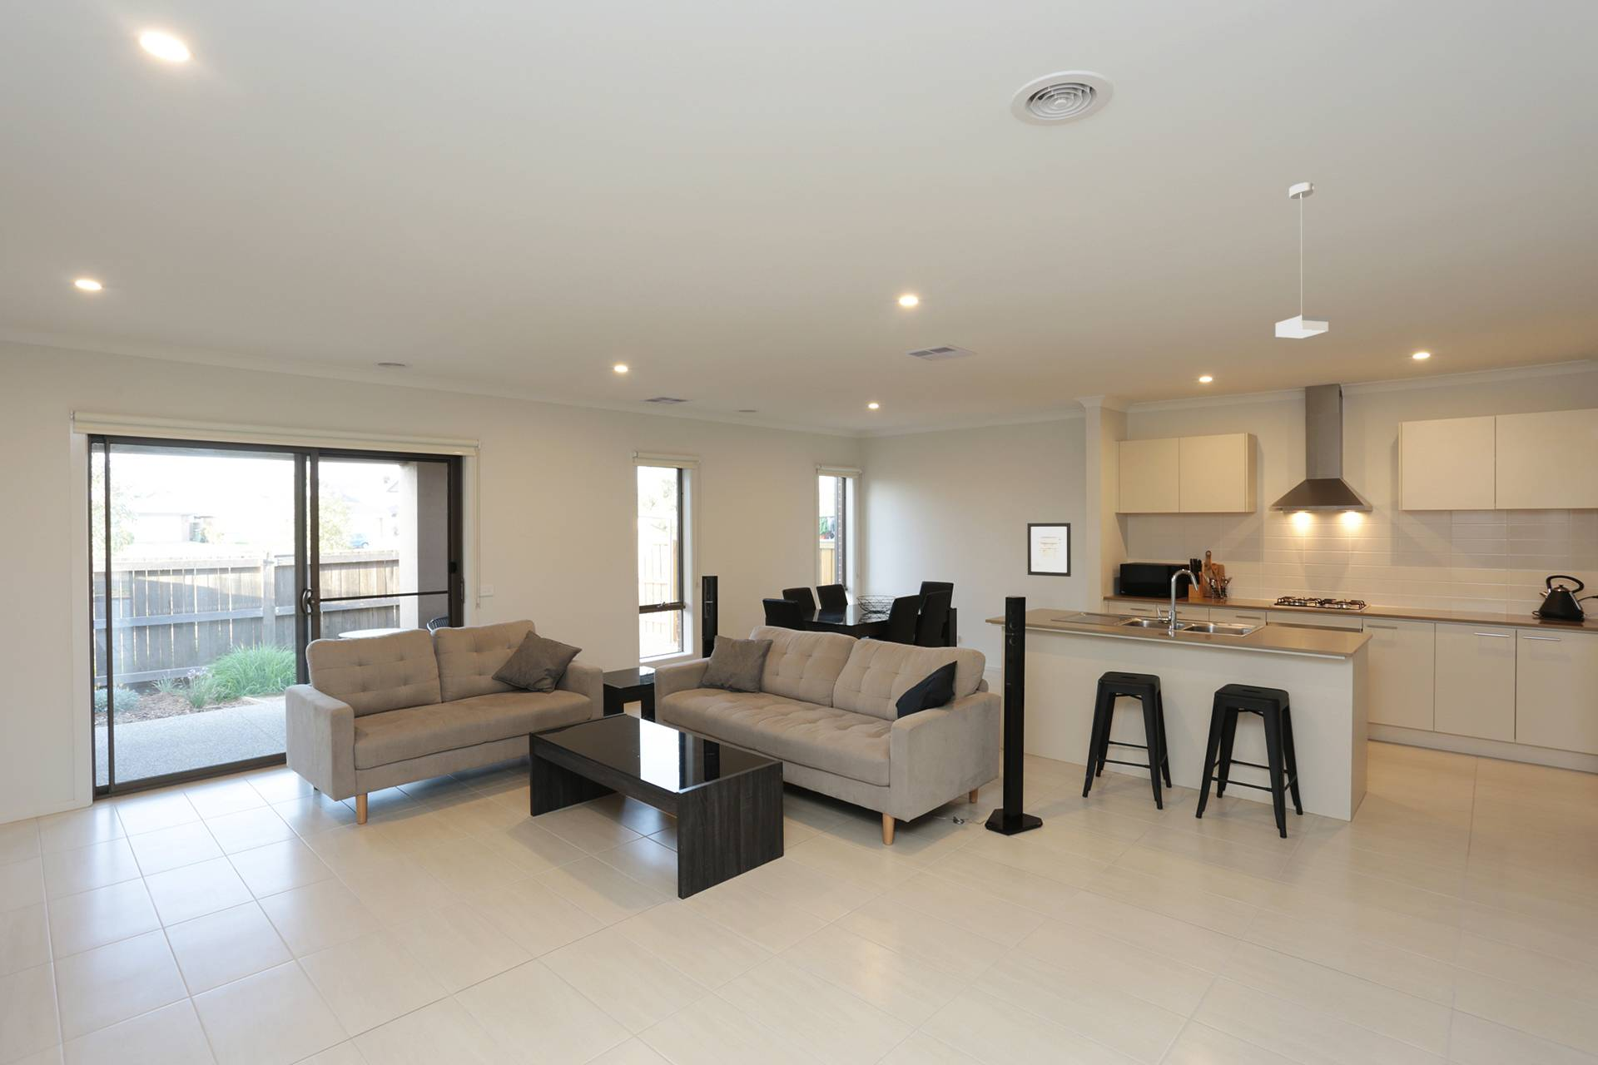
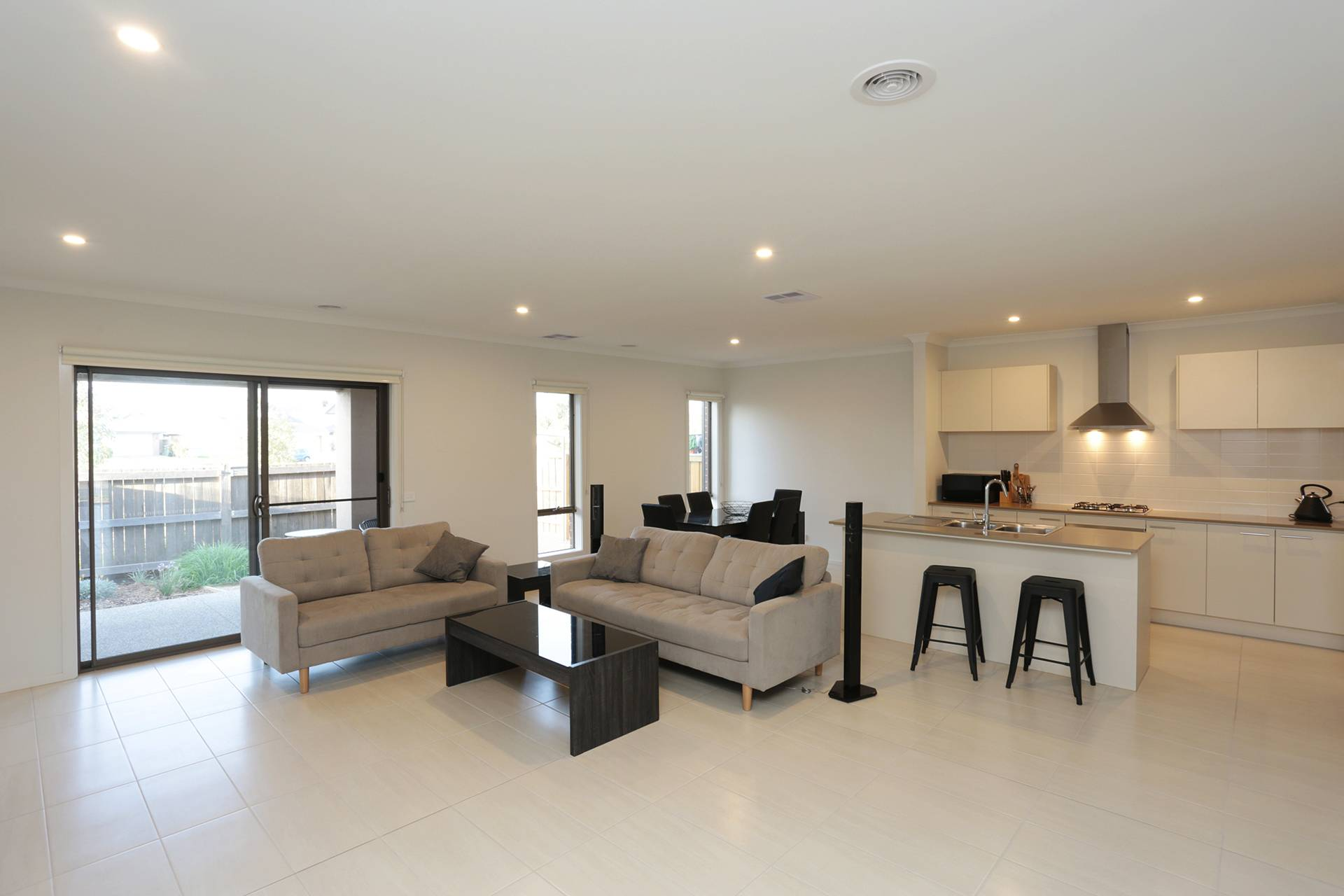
- pendant lamp [1275,182,1329,340]
- wall art [1026,522,1072,578]
